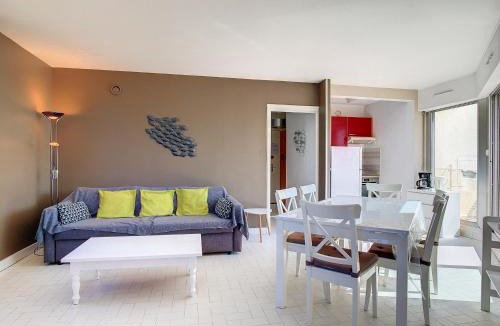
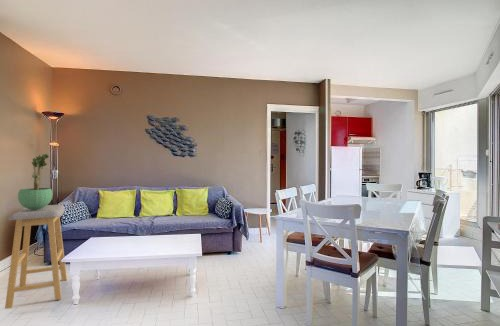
+ potted plant [17,153,53,210]
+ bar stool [4,204,68,310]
